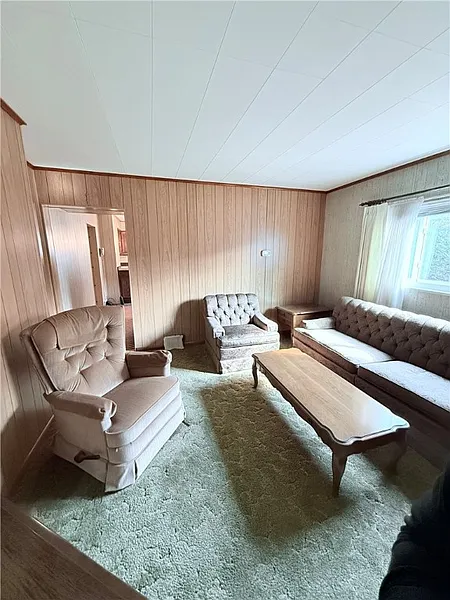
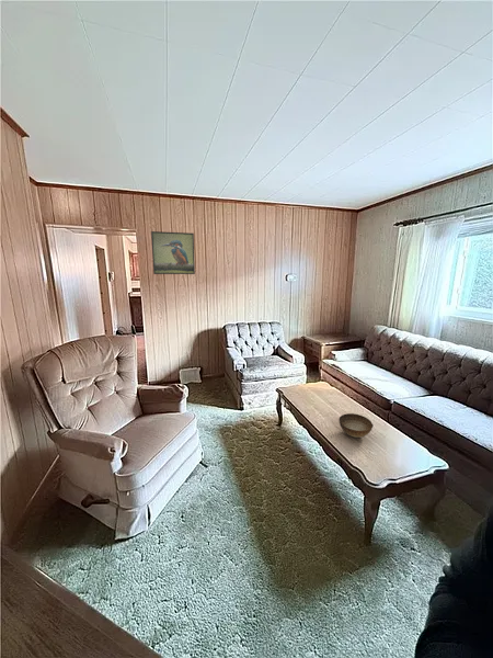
+ bowl [337,412,375,439]
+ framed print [150,230,196,275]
